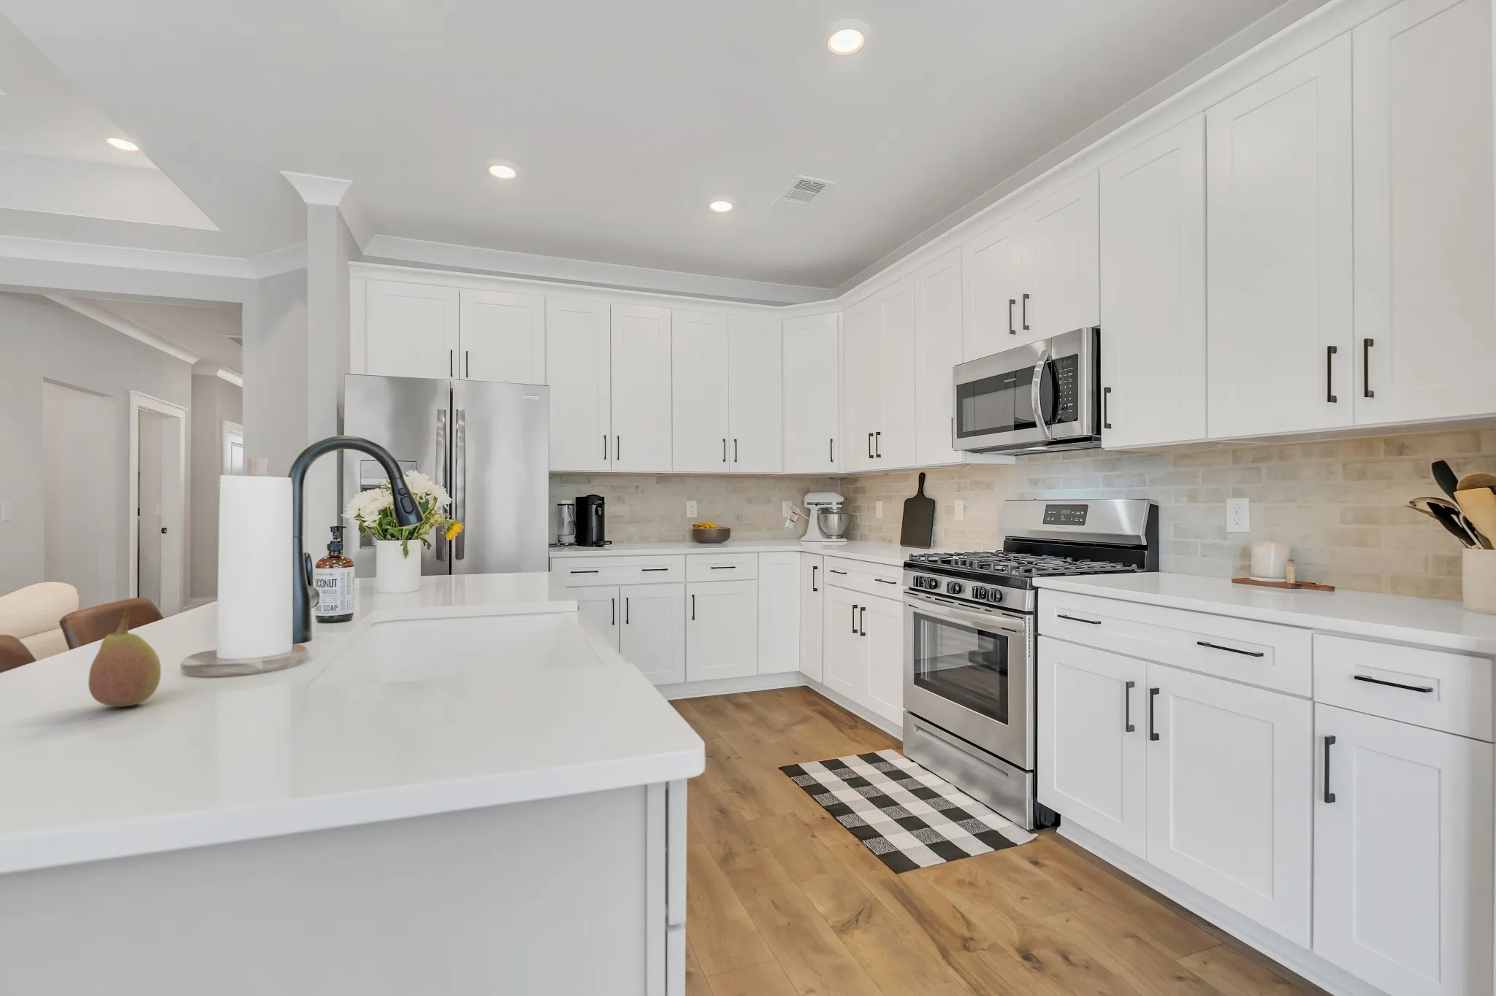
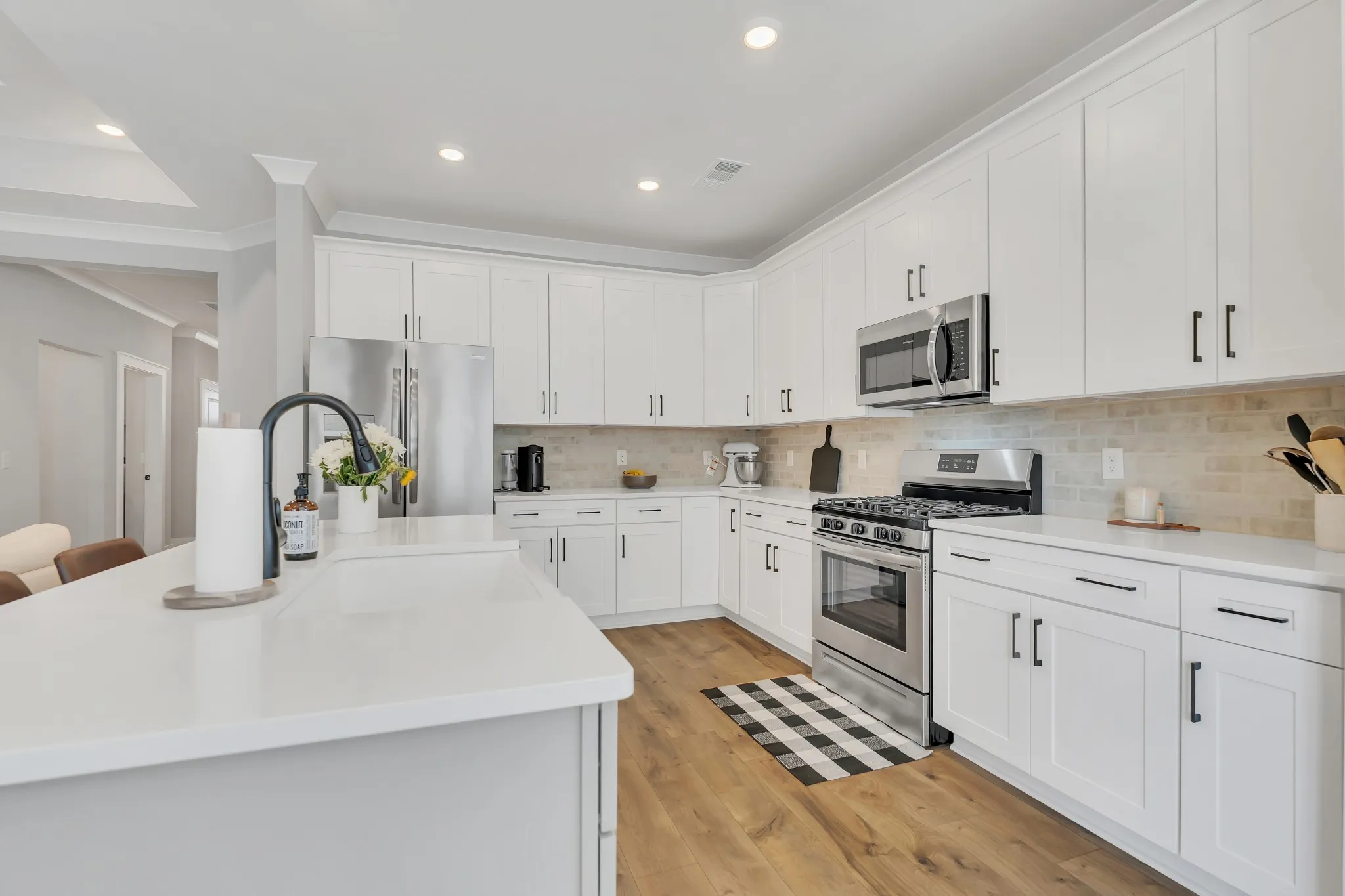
- fruit [88,608,161,707]
